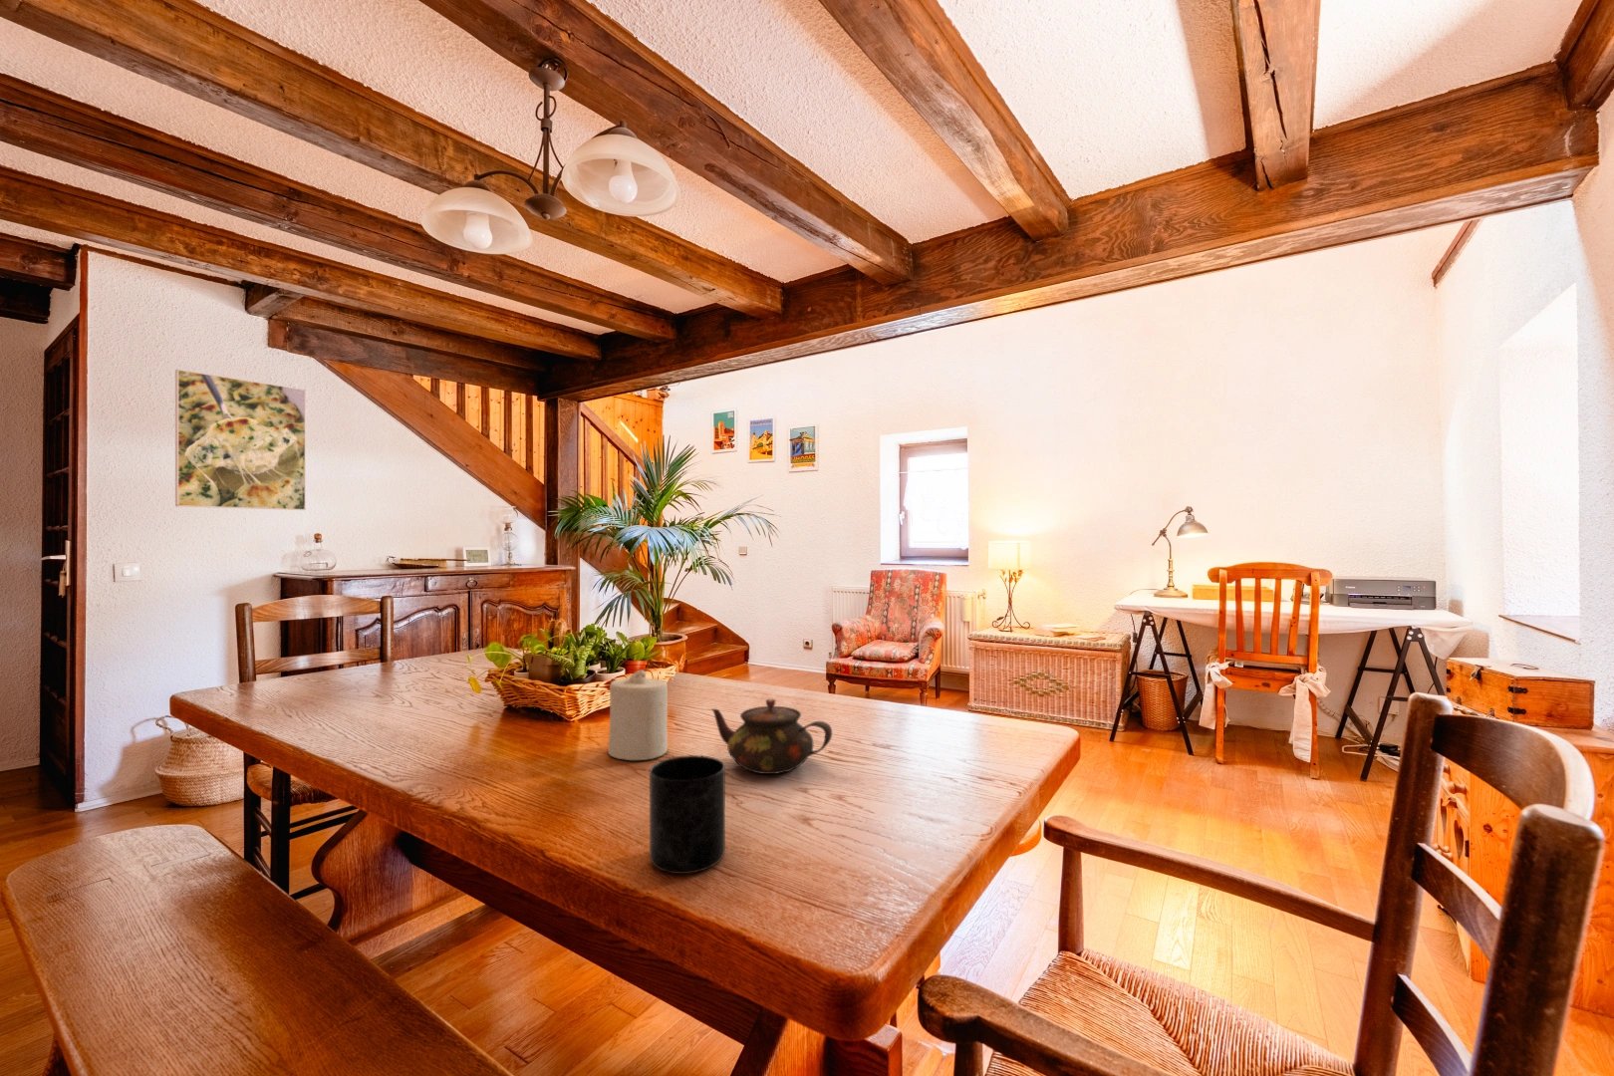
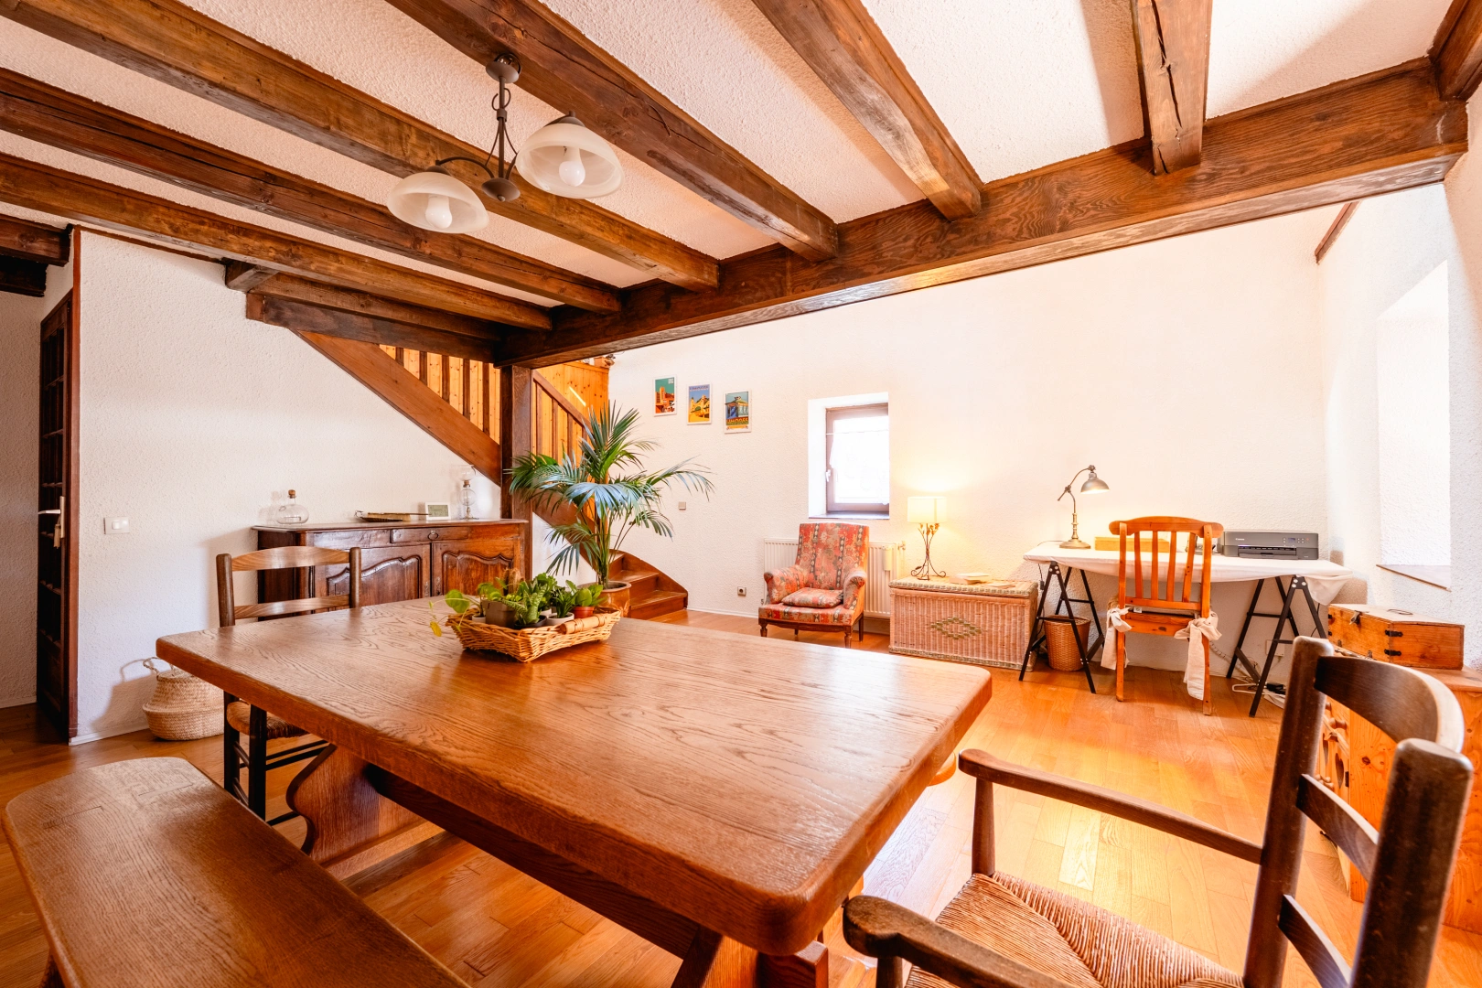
- candle [606,670,669,761]
- teapot [711,699,833,775]
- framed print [174,369,307,512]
- mug [648,754,727,874]
